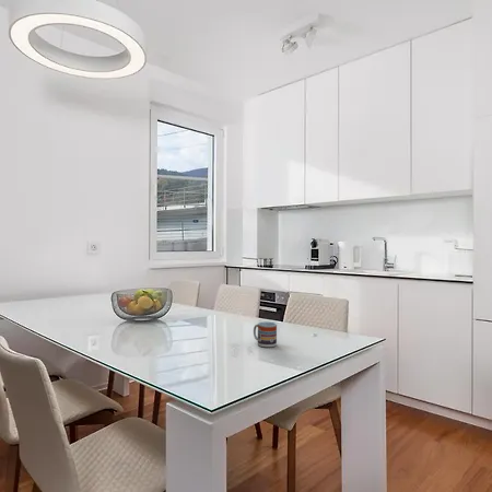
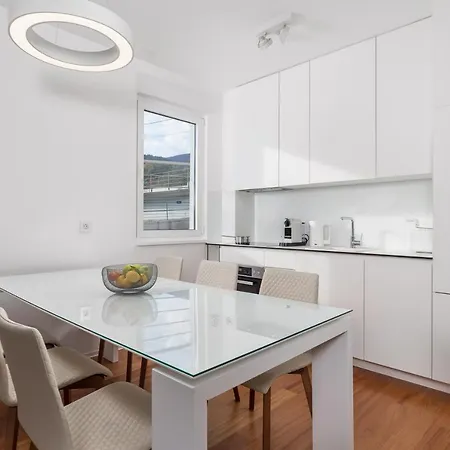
- cup [253,320,278,348]
